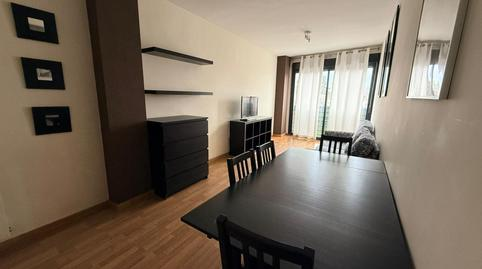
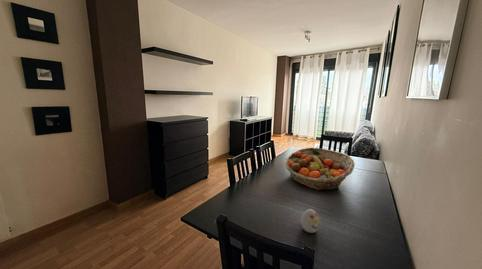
+ decorative egg [300,208,320,234]
+ fruit basket [284,147,356,191]
